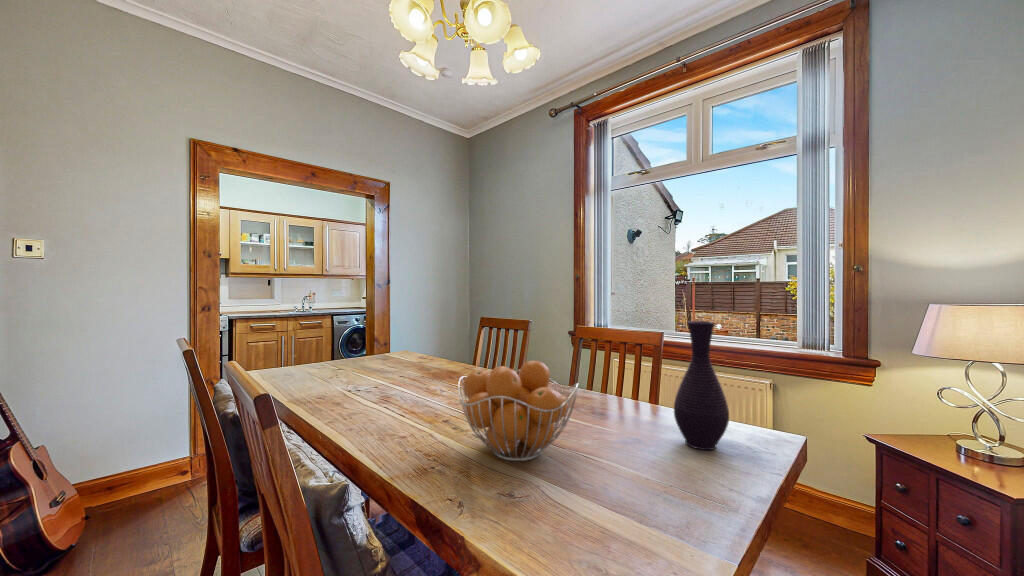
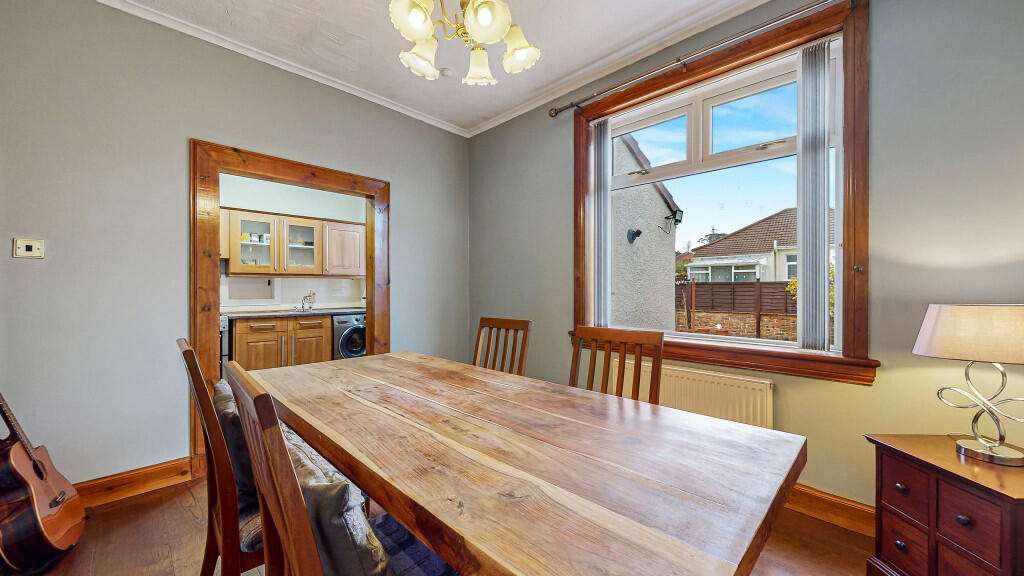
- fruit basket [457,360,579,462]
- vase [673,320,730,451]
